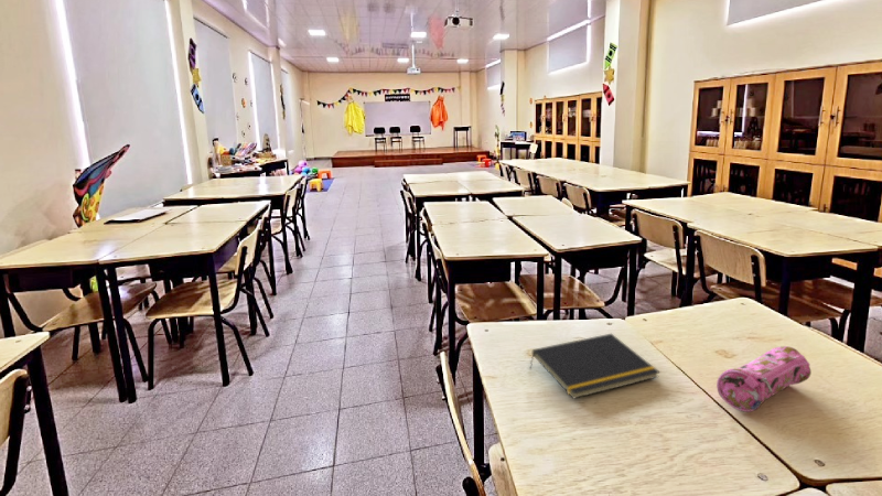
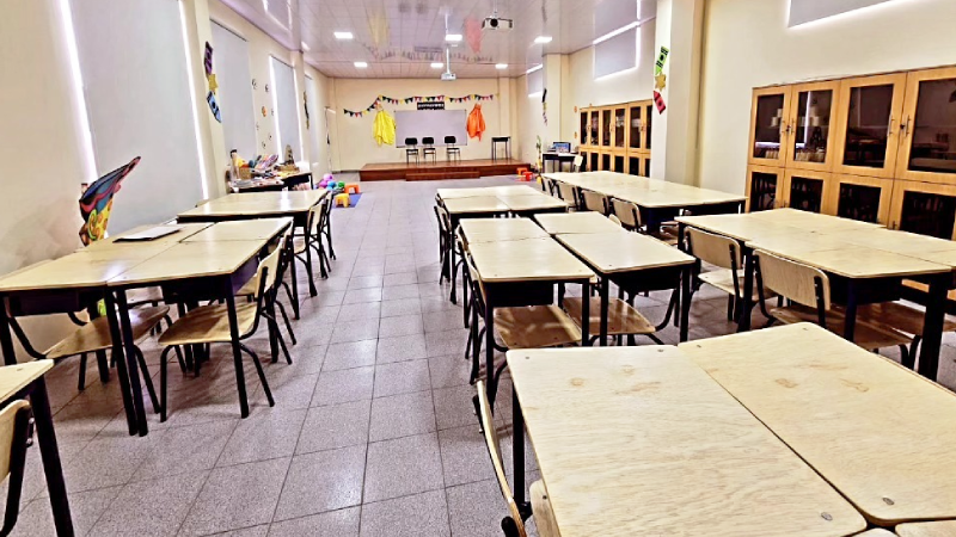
- pencil case [716,345,813,413]
- notepad [528,333,662,400]
